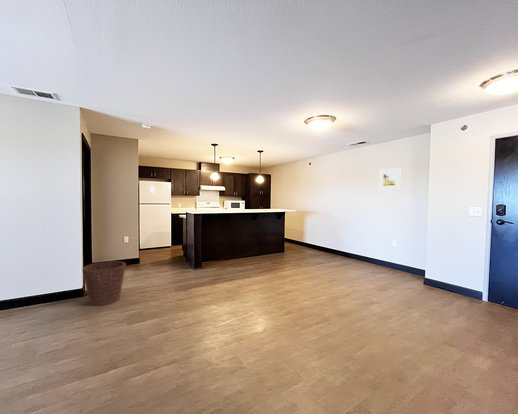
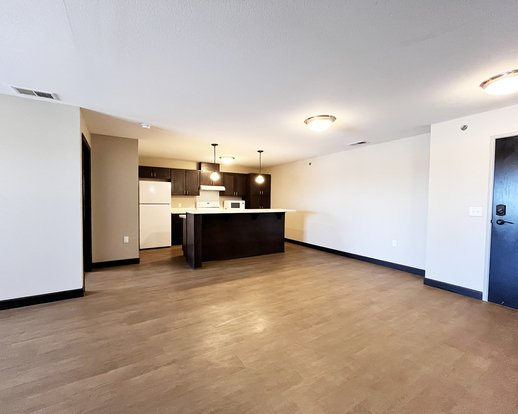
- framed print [378,167,402,191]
- basket [81,260,127,307]
